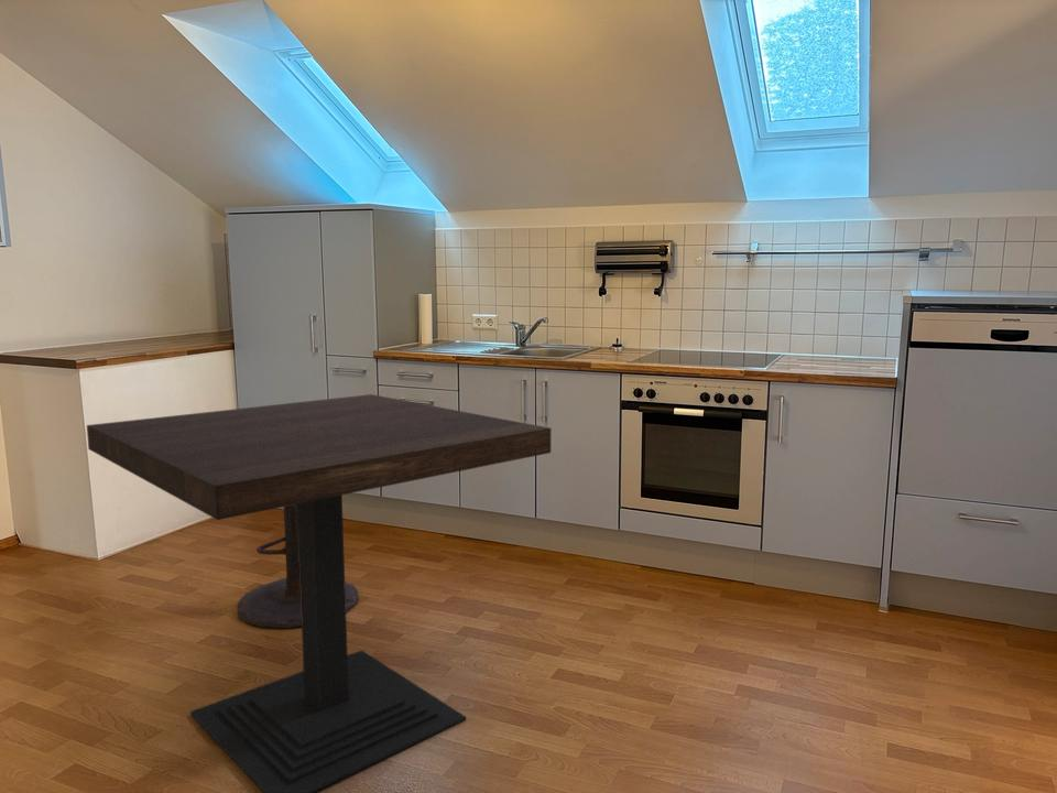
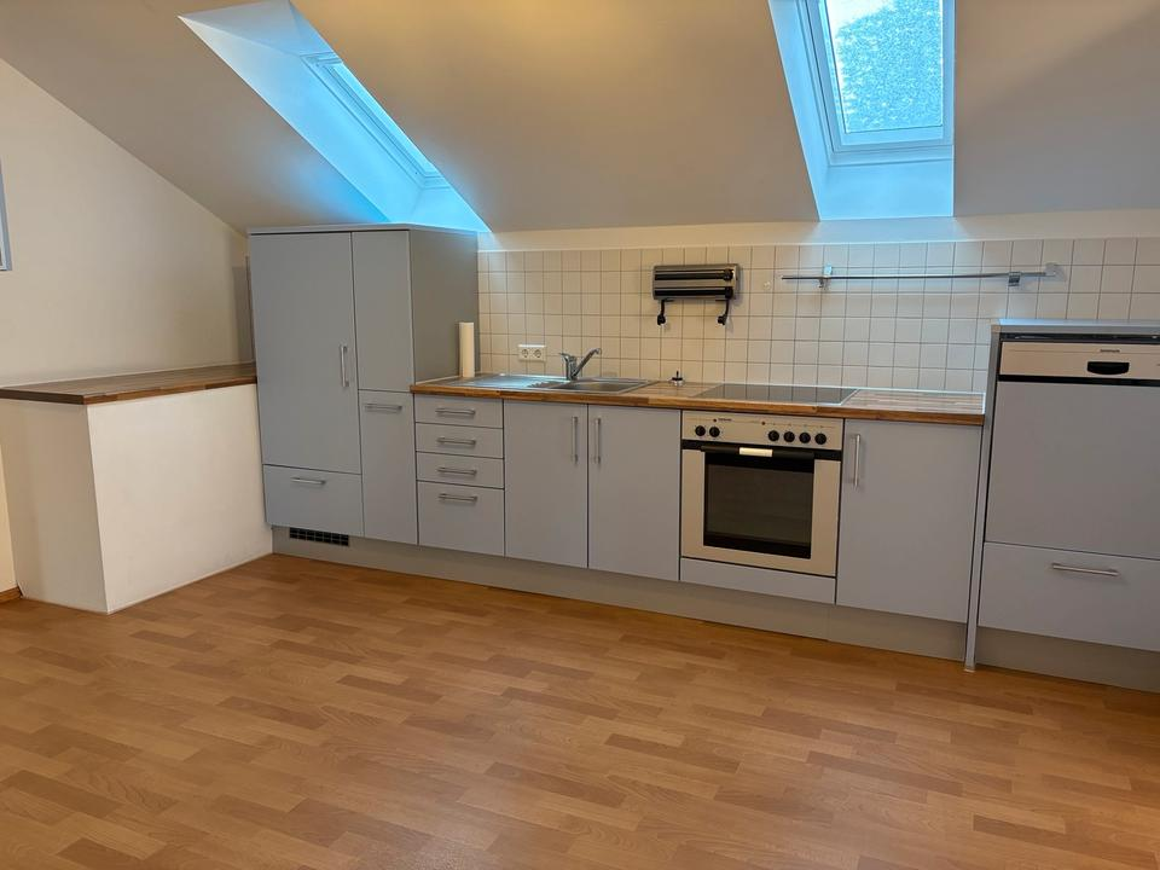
- dining table [86,393,552,793]
- stool [237,504,359,629]
